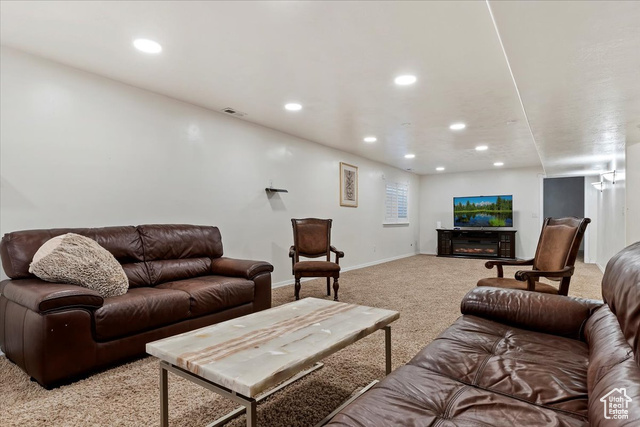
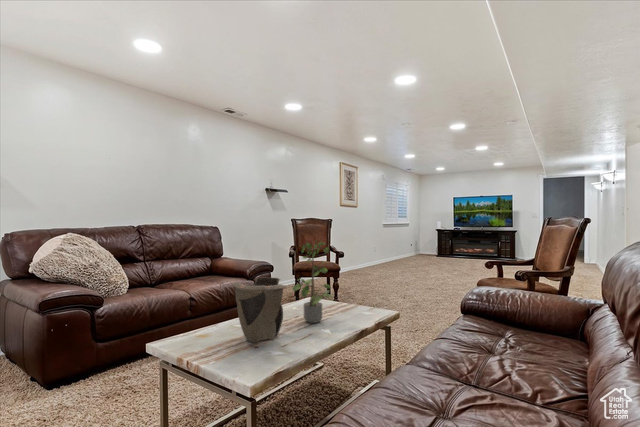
+ potted plant [291,238,334,324]
+ decorative bowl [232,277,288,344]
